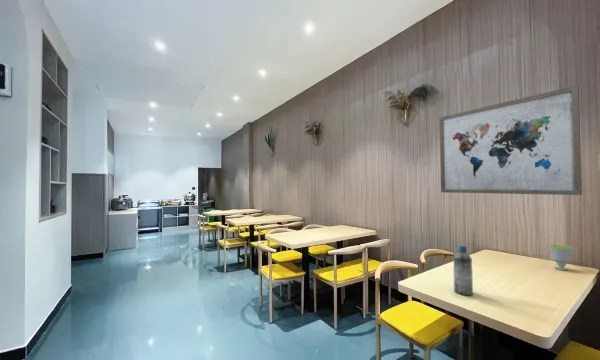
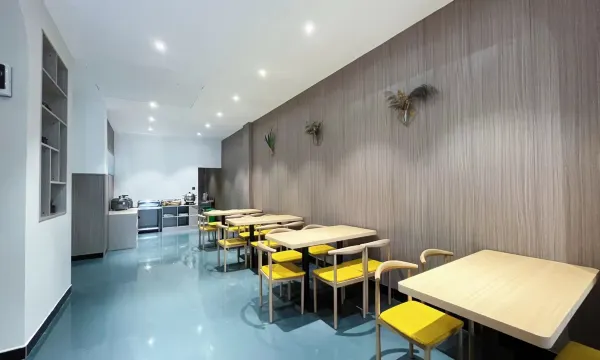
- cup [549,244,574,272]
- wall art [438,84,583,196]
- water bottle [452,245,474,296]
